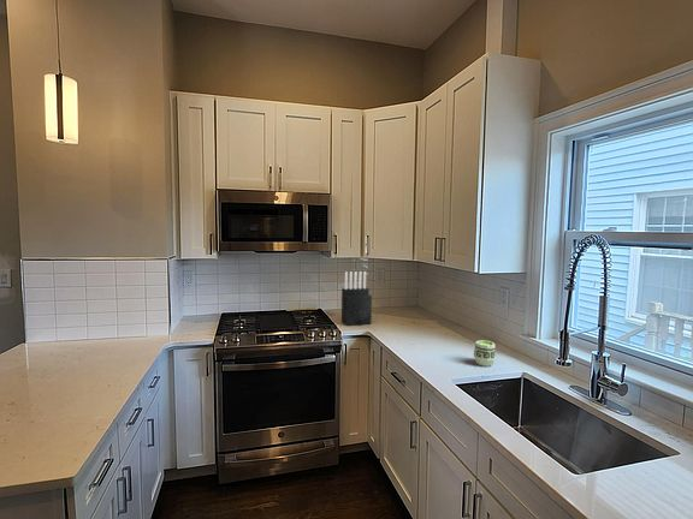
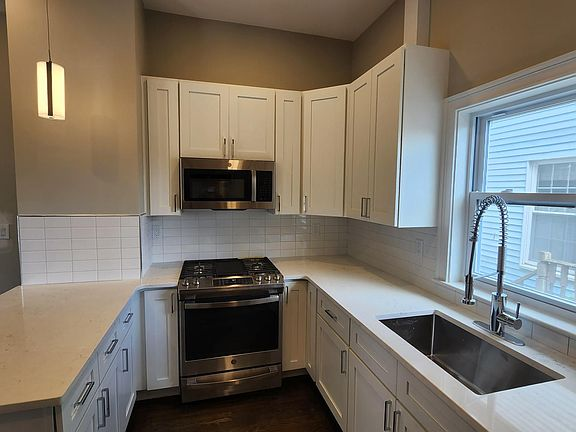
- knife block [340,270,373,327]
- cup [473,339,497,368]
